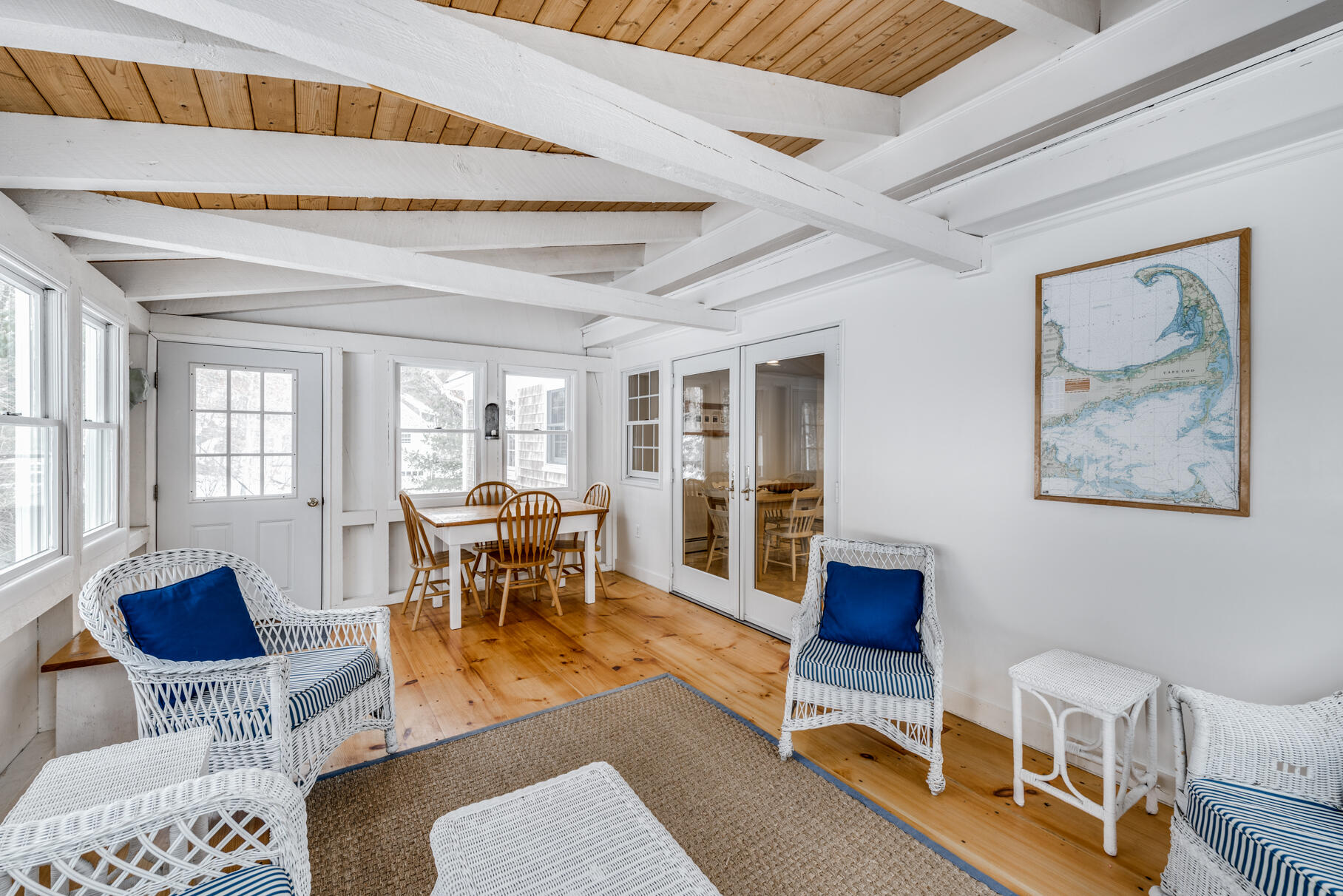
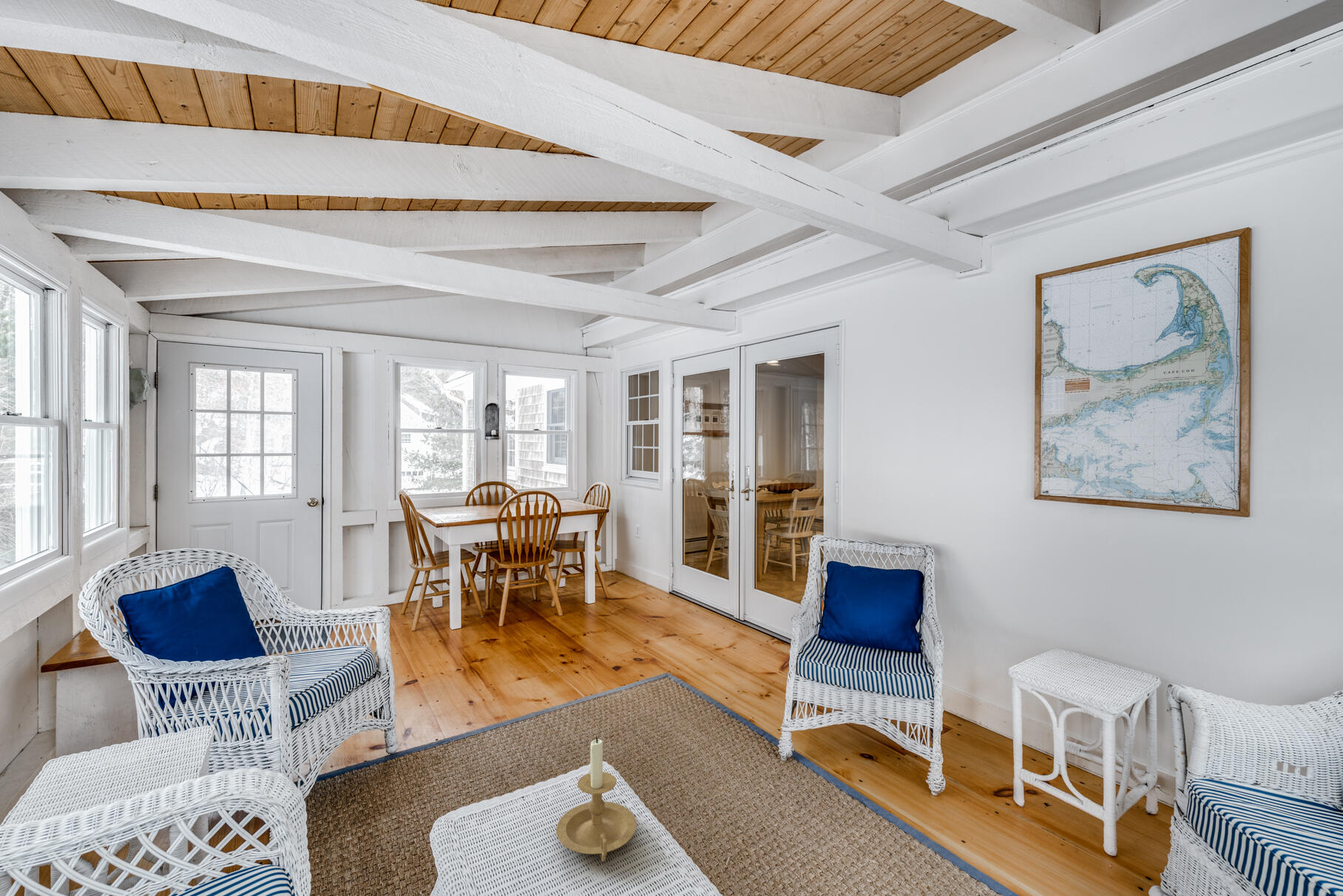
+ candle holder [555,736,637,862]
